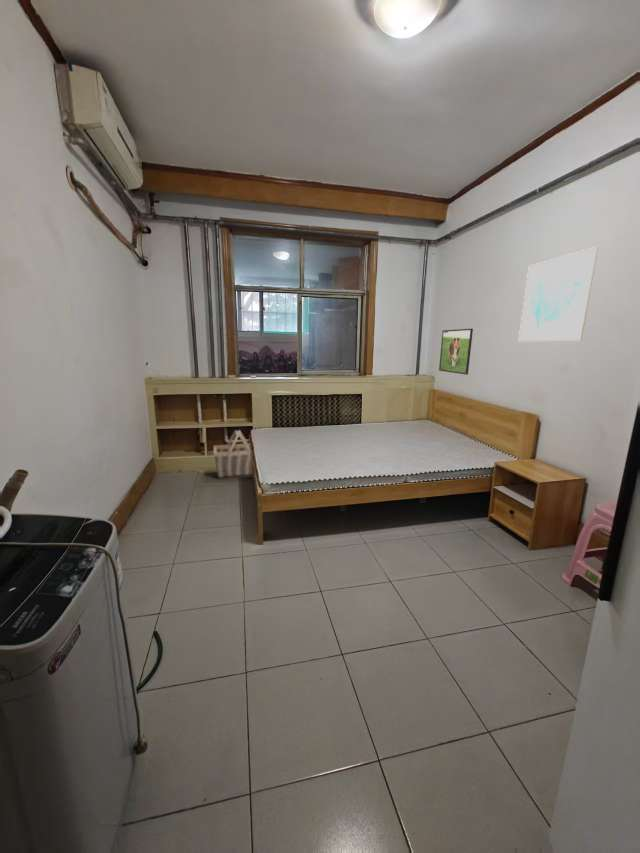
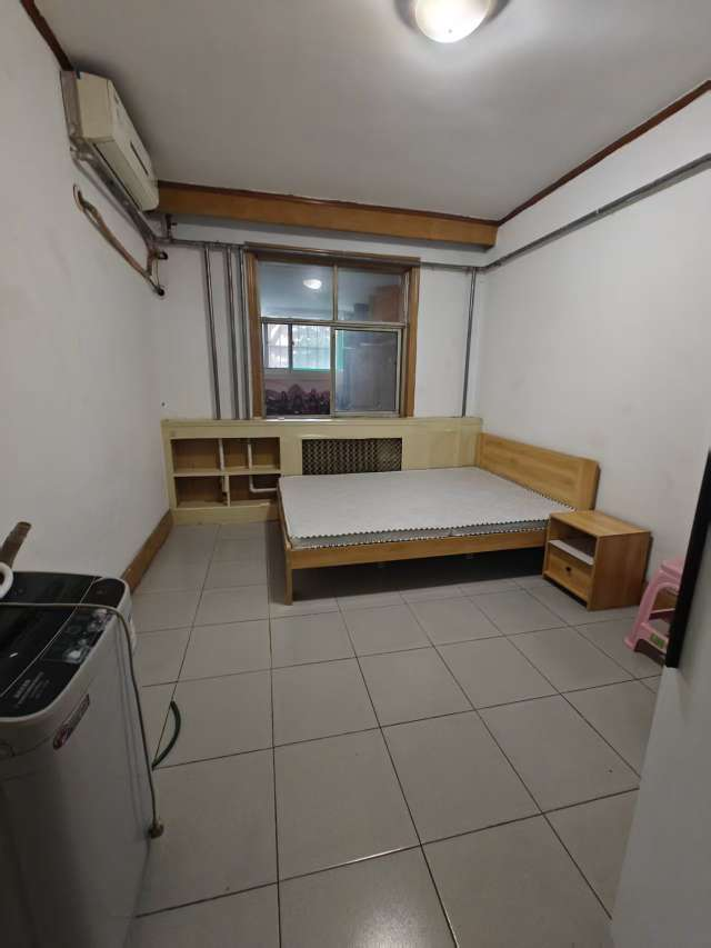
- basket [213,429,254,480]
- wall art [518,246,599,342]
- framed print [438,327,474,376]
